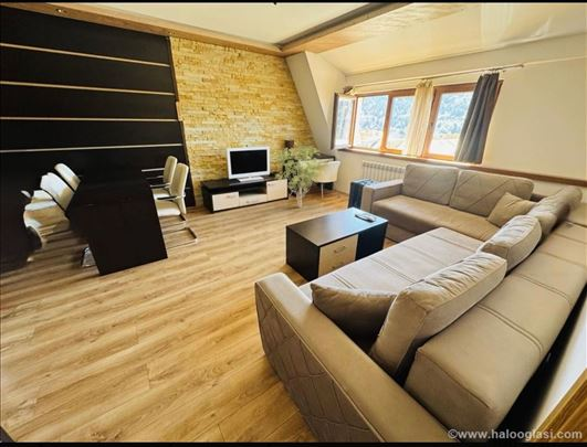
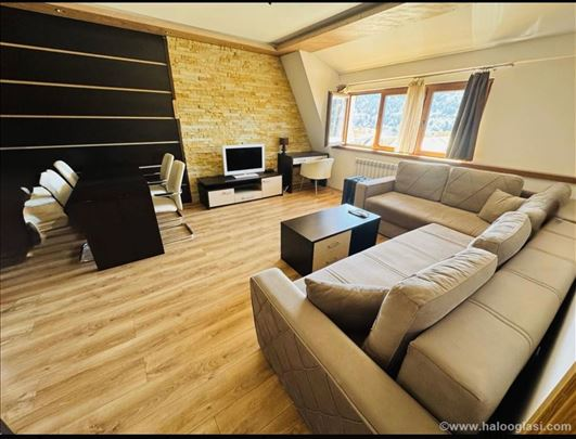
- shrub [269,142,329,209]
